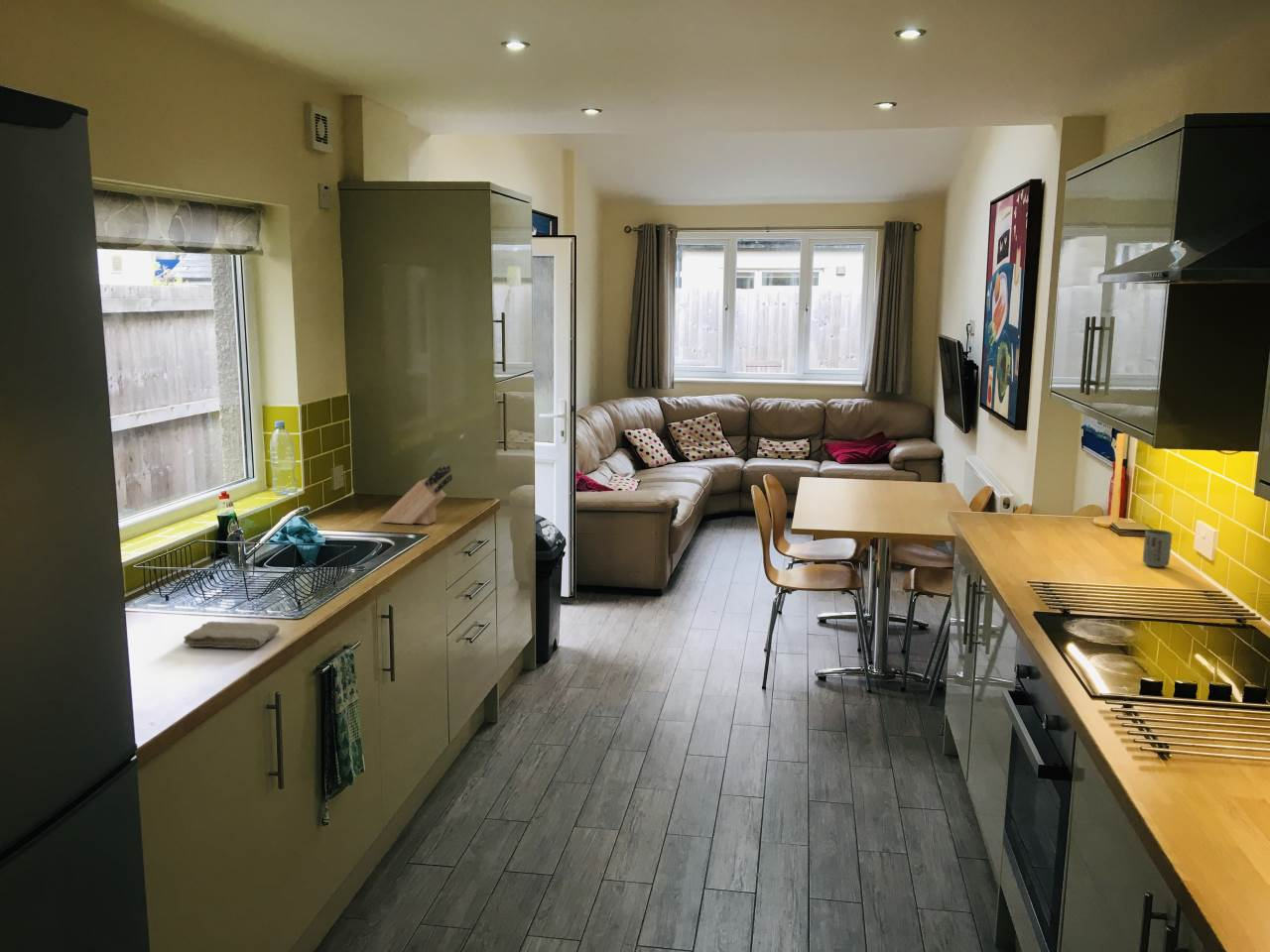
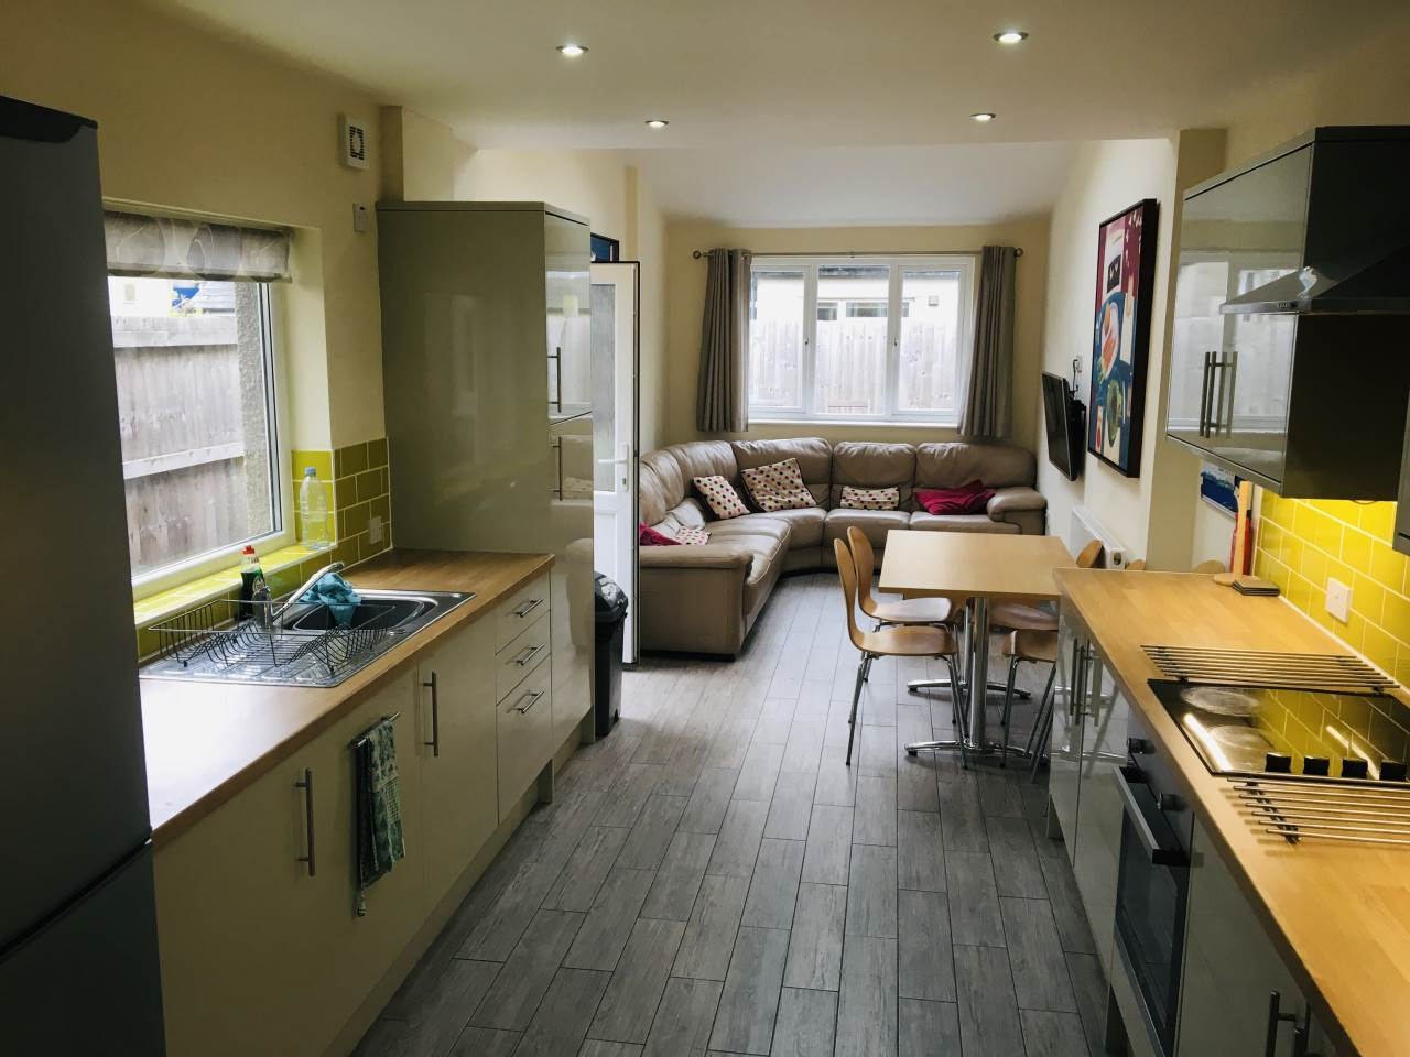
- cup [1142,529,1173,568]
- knife block [378,464,453,526]
- washcloth [183,621,281,649]
